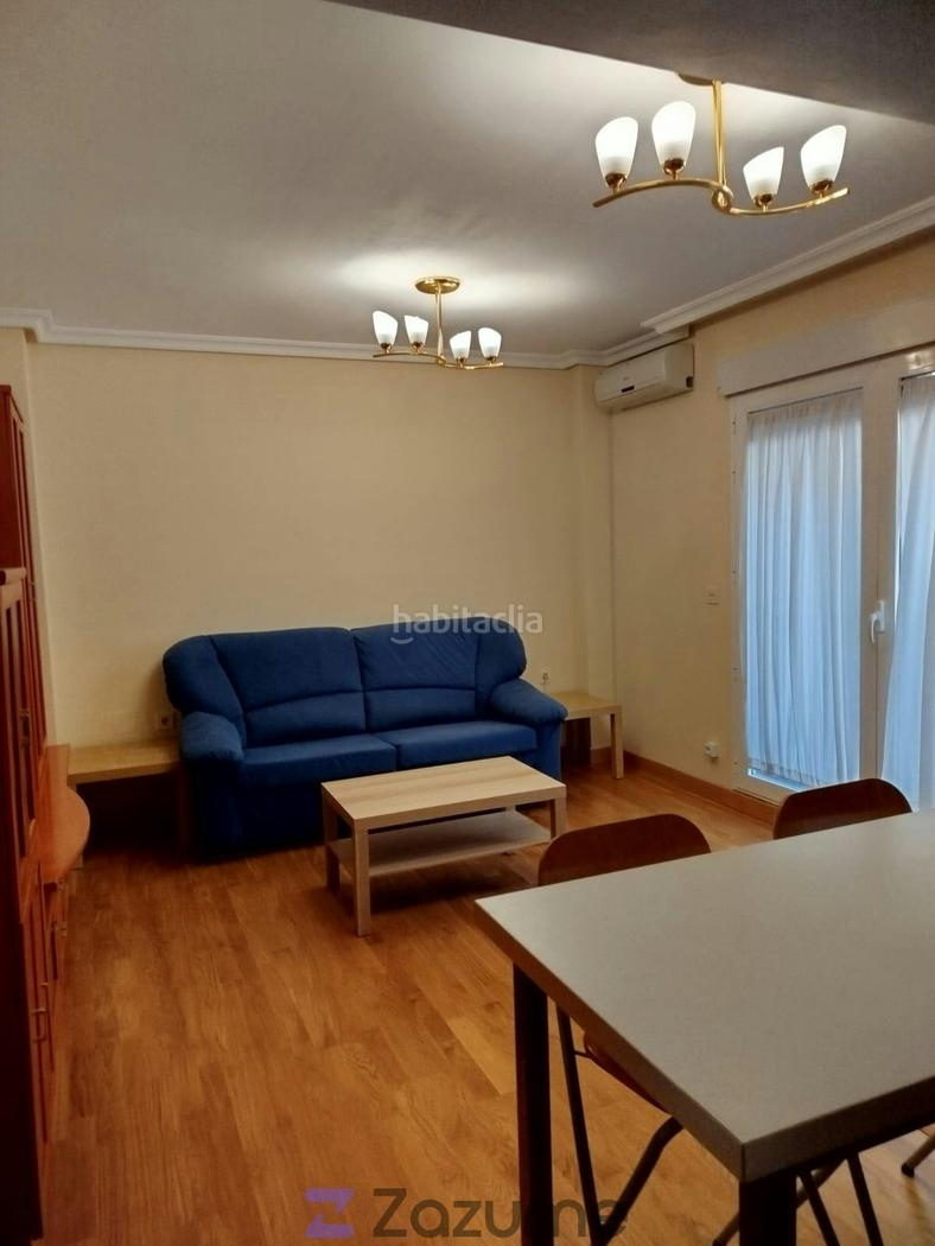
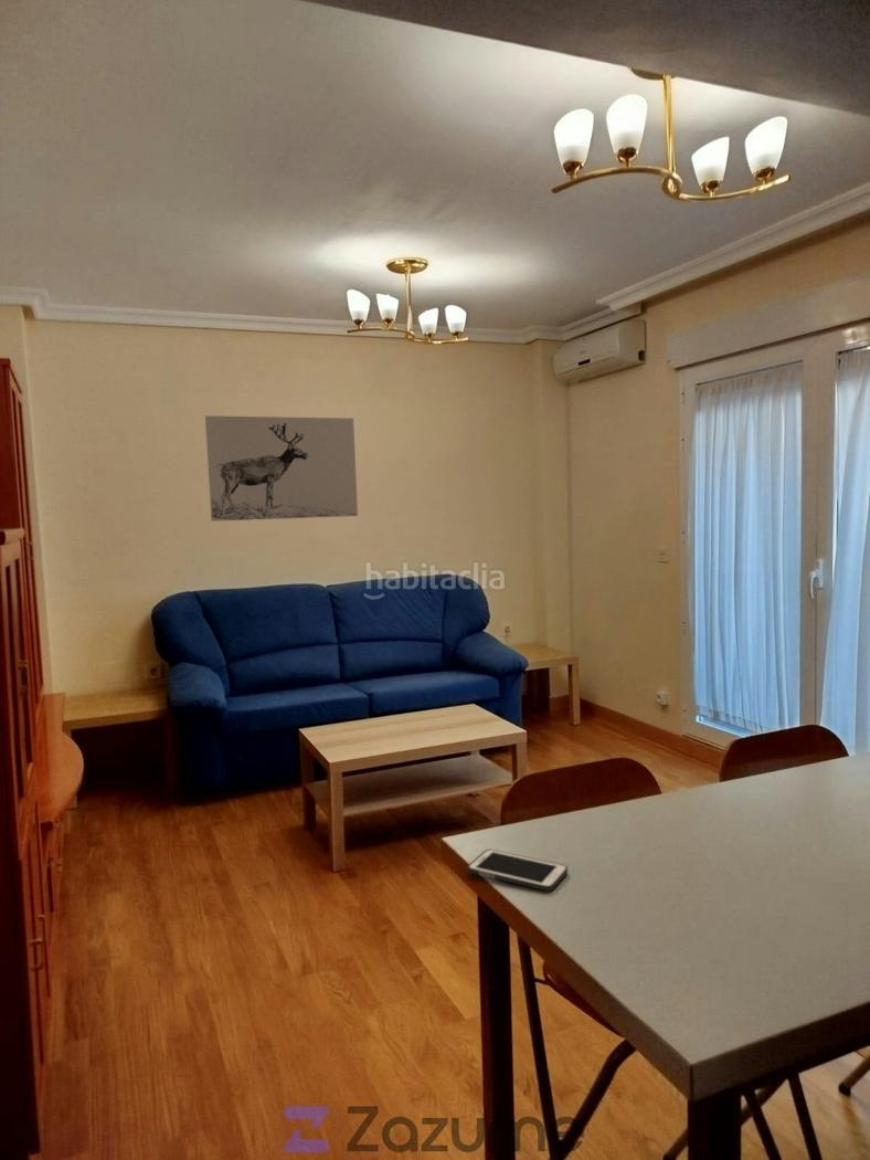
+ cell phone [466,848,569,893]
+ wall art [204,414,359,523]
